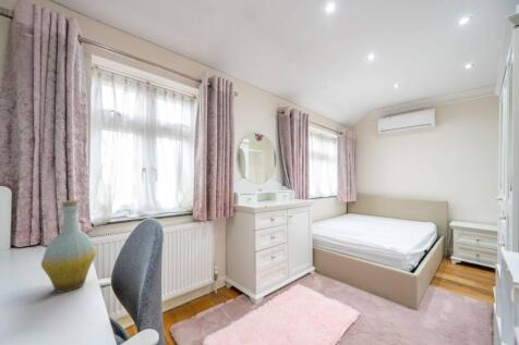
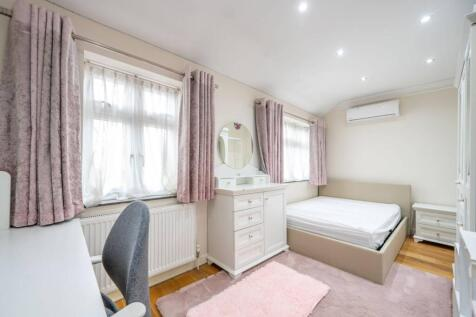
- bottle [40,199,97,294]
